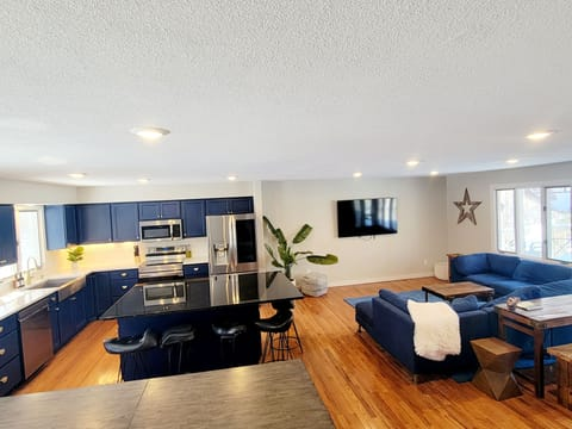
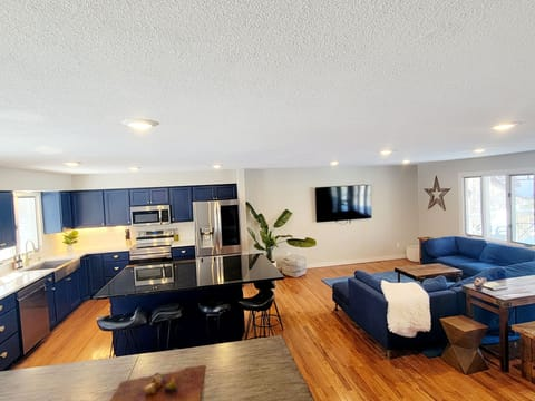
+ cutting board [109,364,206,401]
